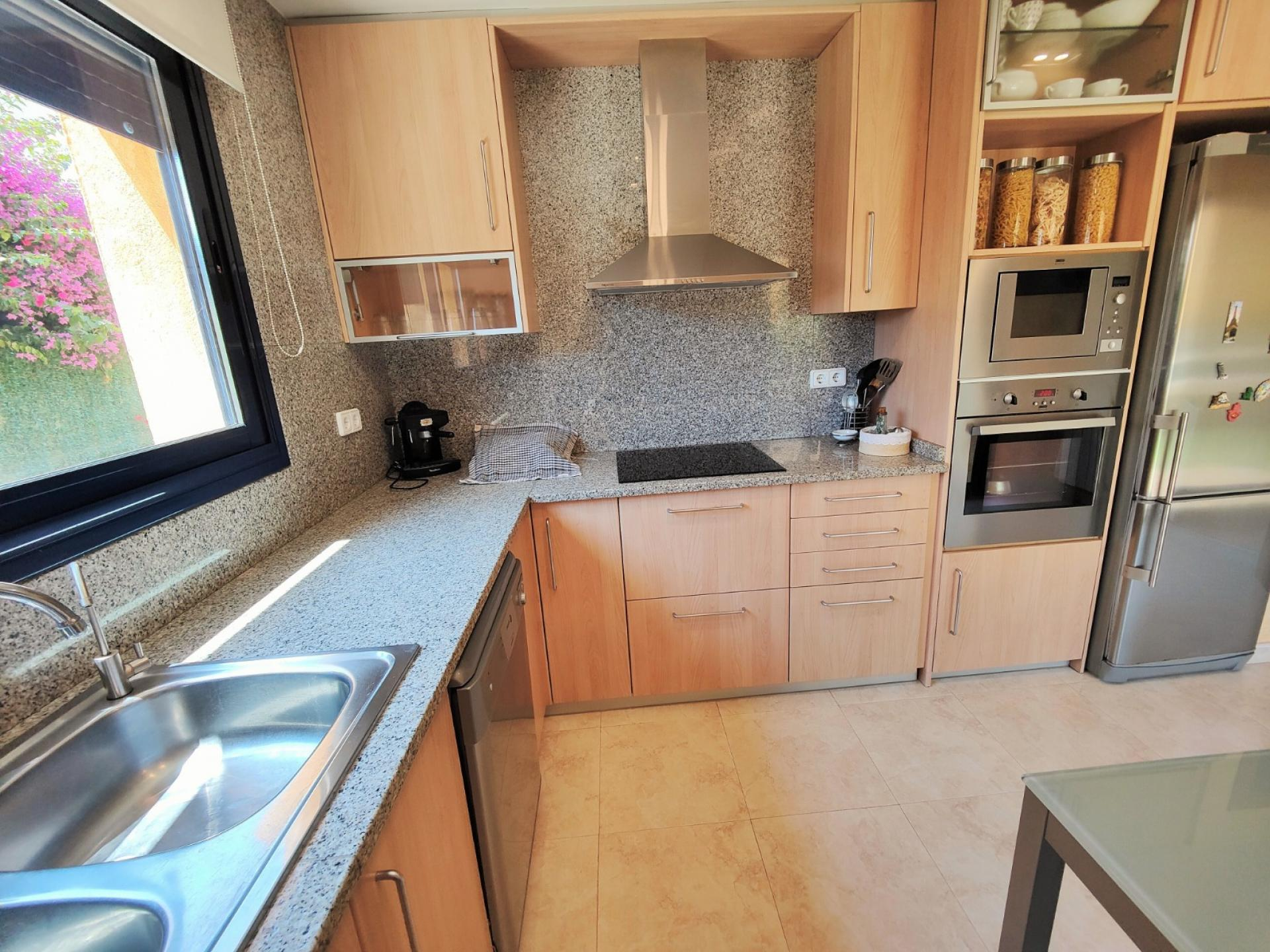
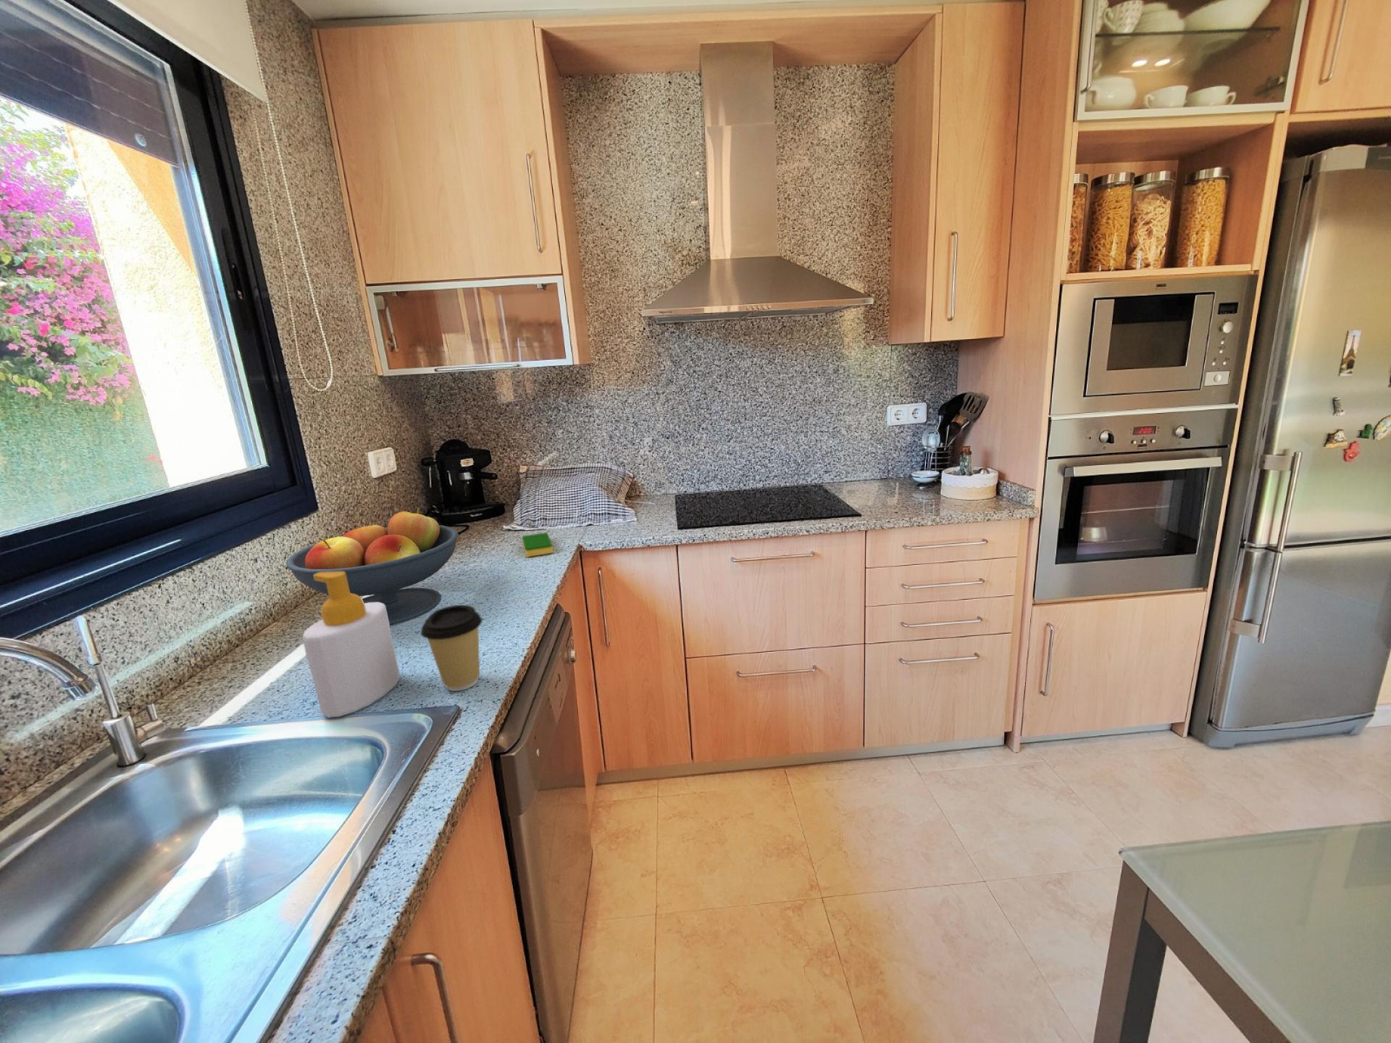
+ soap bottle [301,572,401,719]
+ coffee cup [421,604,483,691]
+ dish sponge [521,531,554,558]
+ fruit bowl [286,507,459,627]
